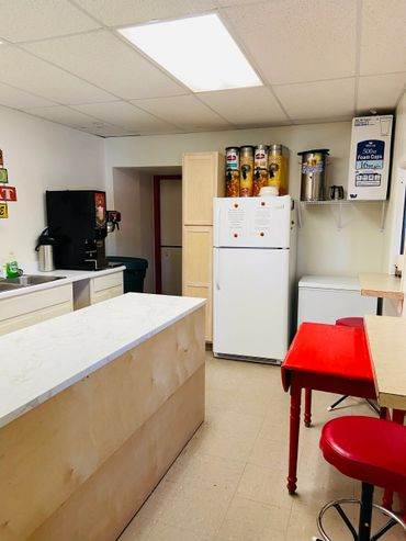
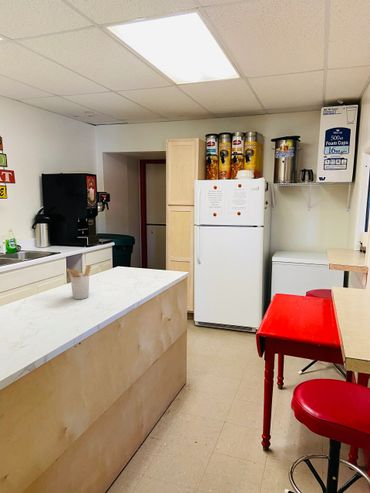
+ utensil holder [65,264,92,300]
